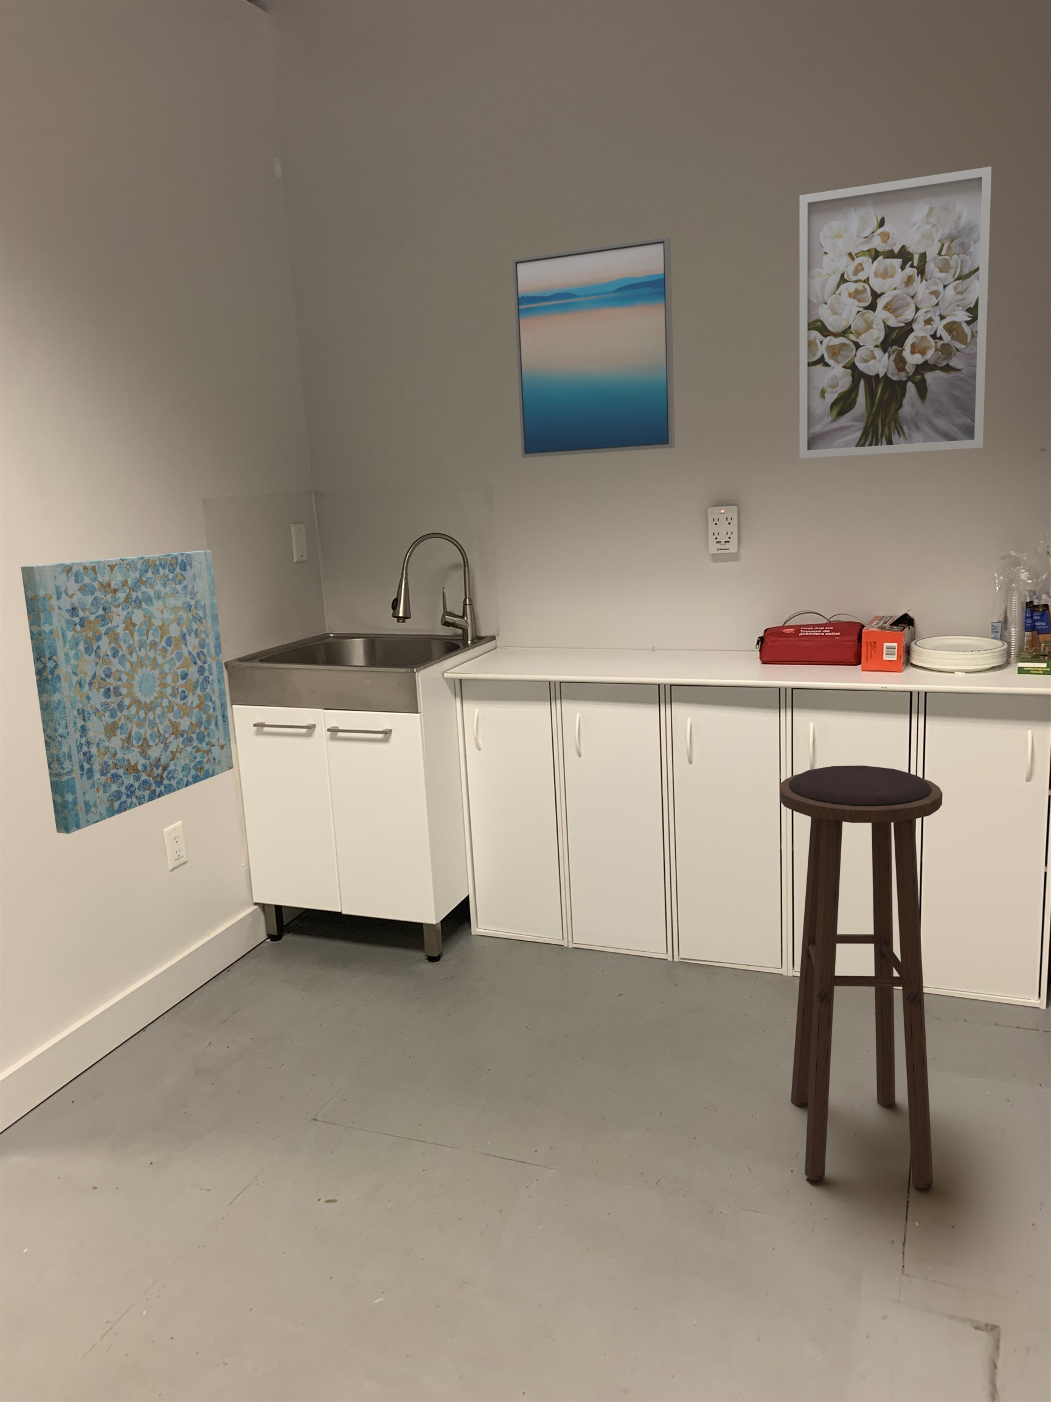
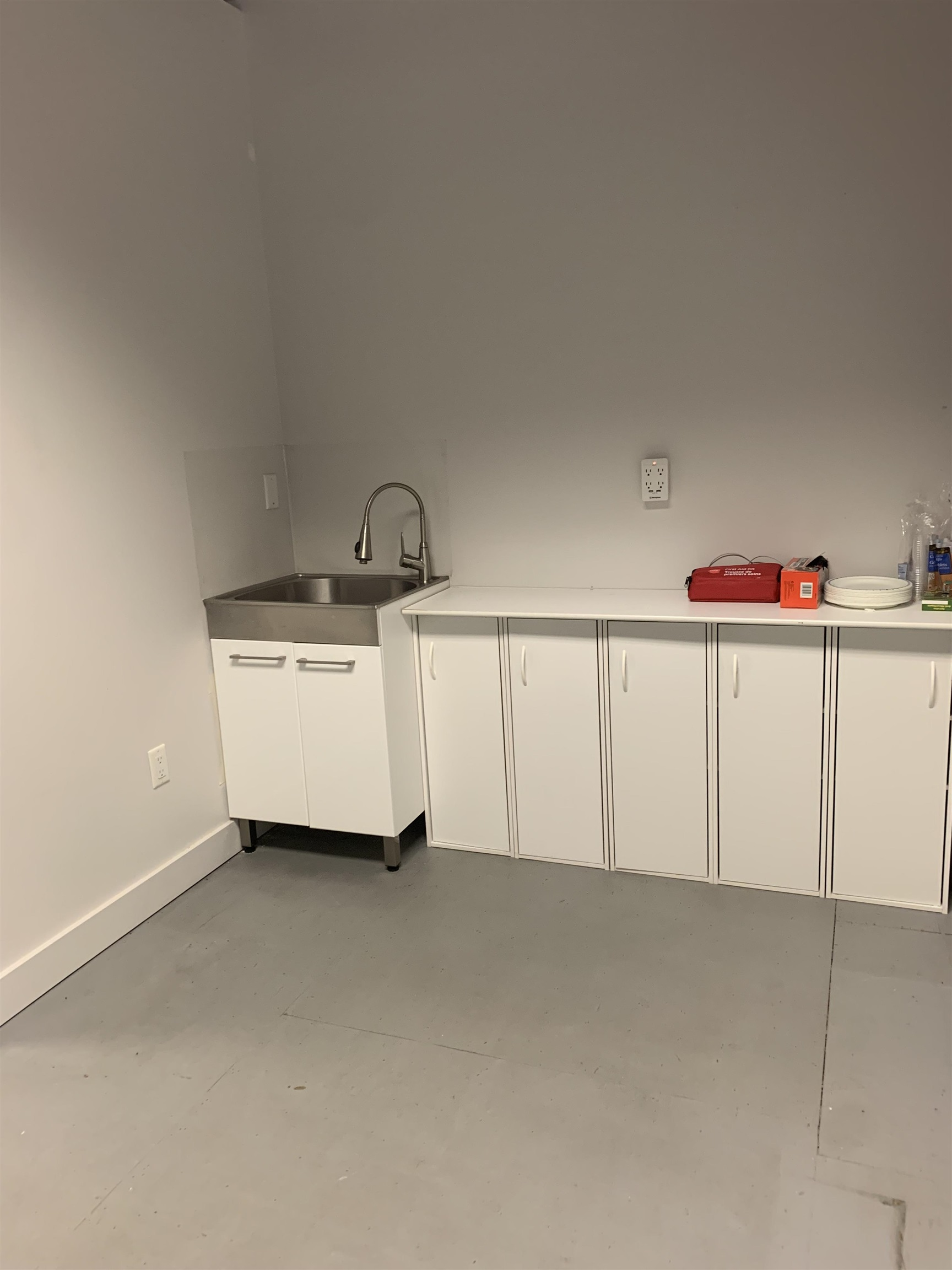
- wall art [21,550,234,835]
- wall art [512,236,676,459]
- stool [779,765,943,1189]
- wall art [799,166,992,459]
